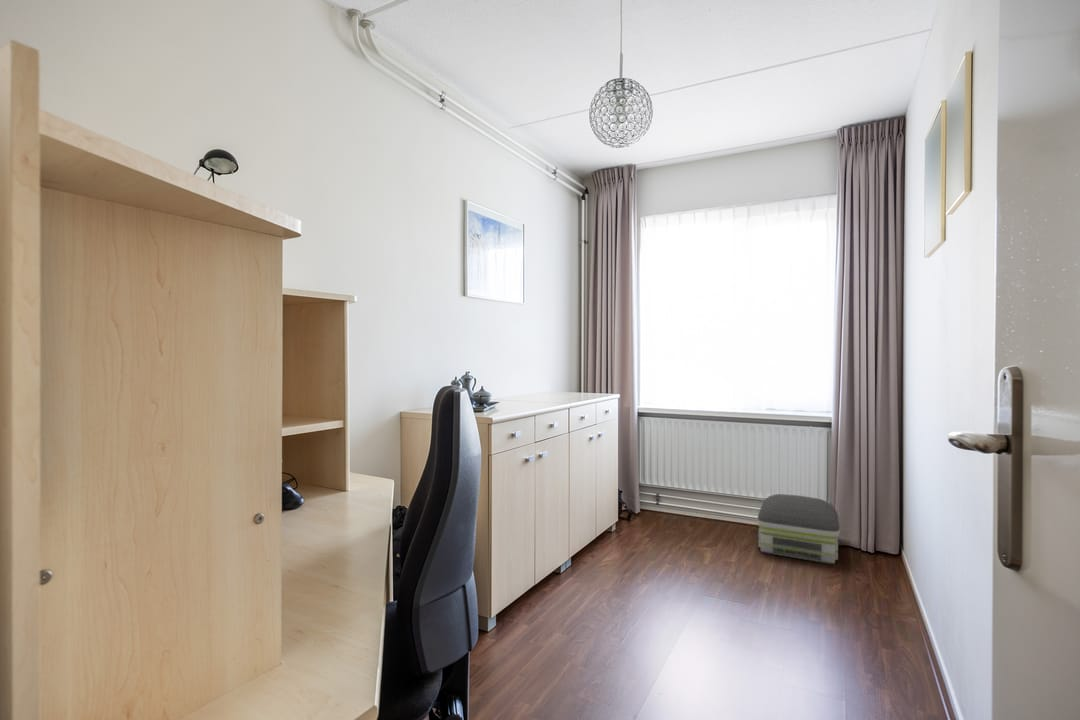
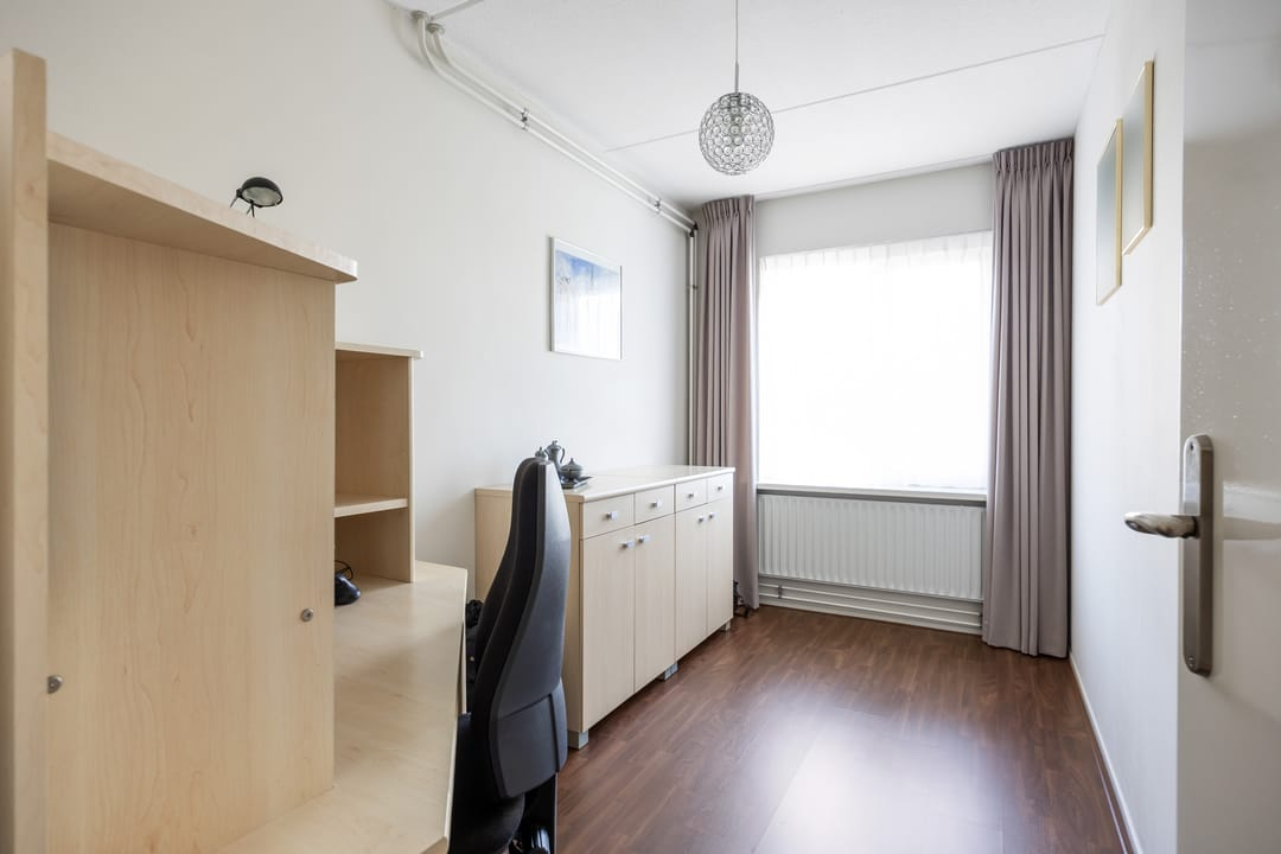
- air purifier [756,493,841,565]
